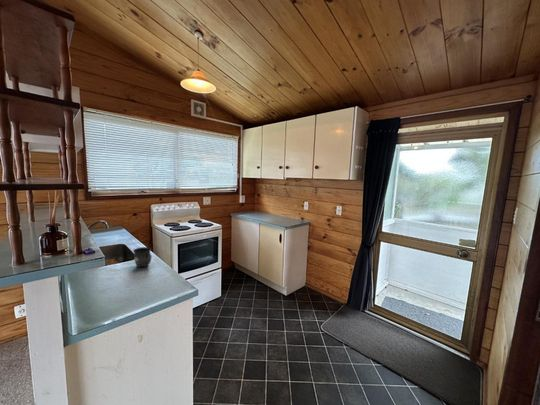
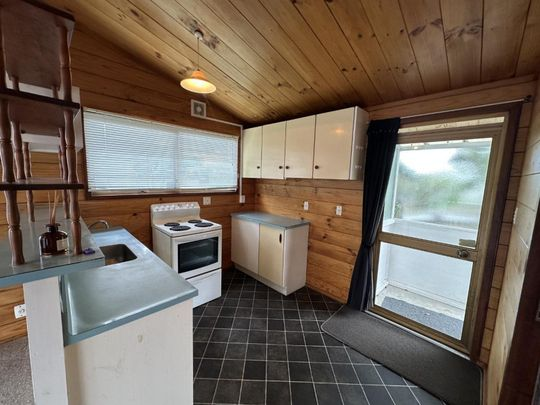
- mug [132,246,152,268]
